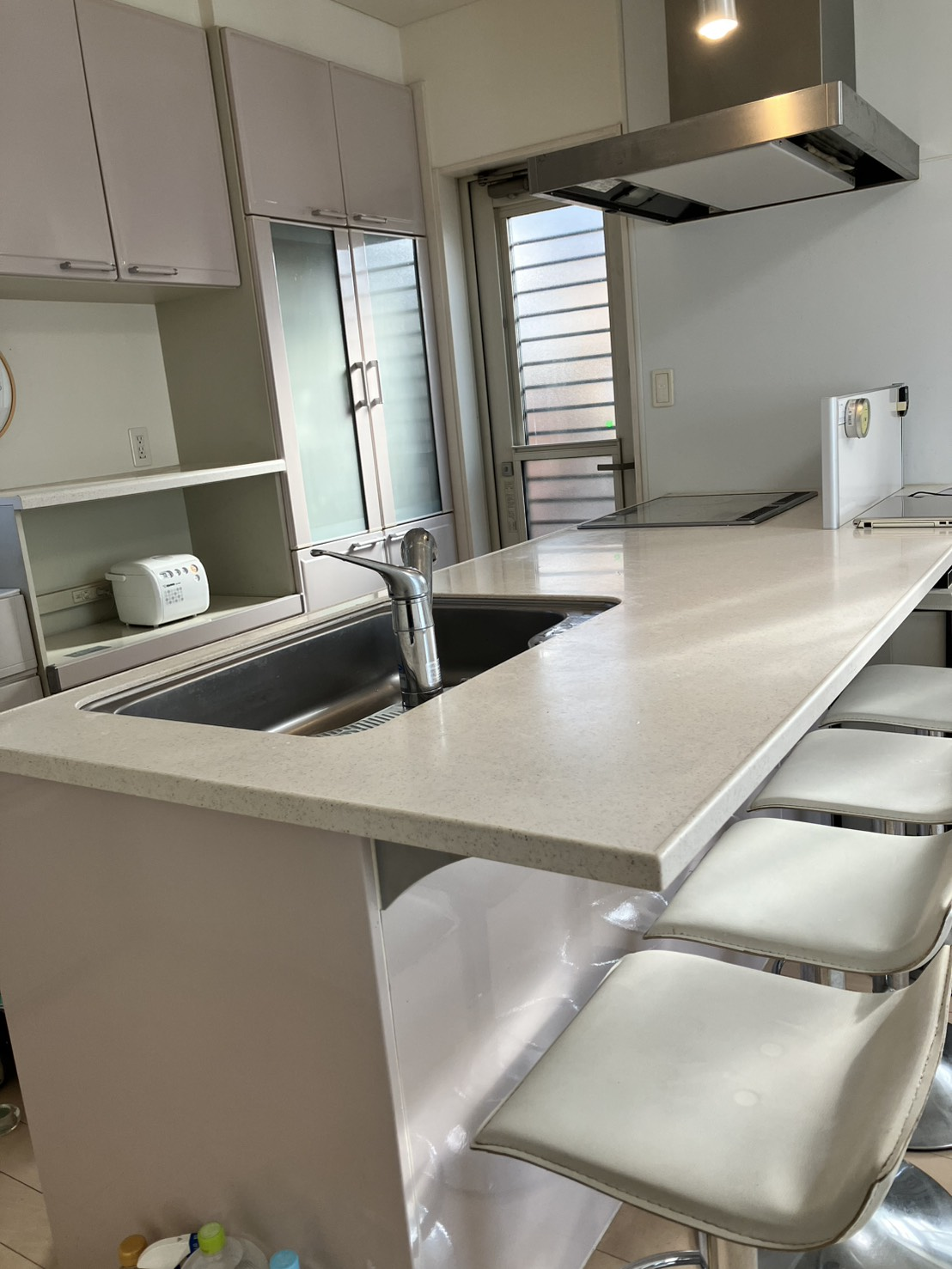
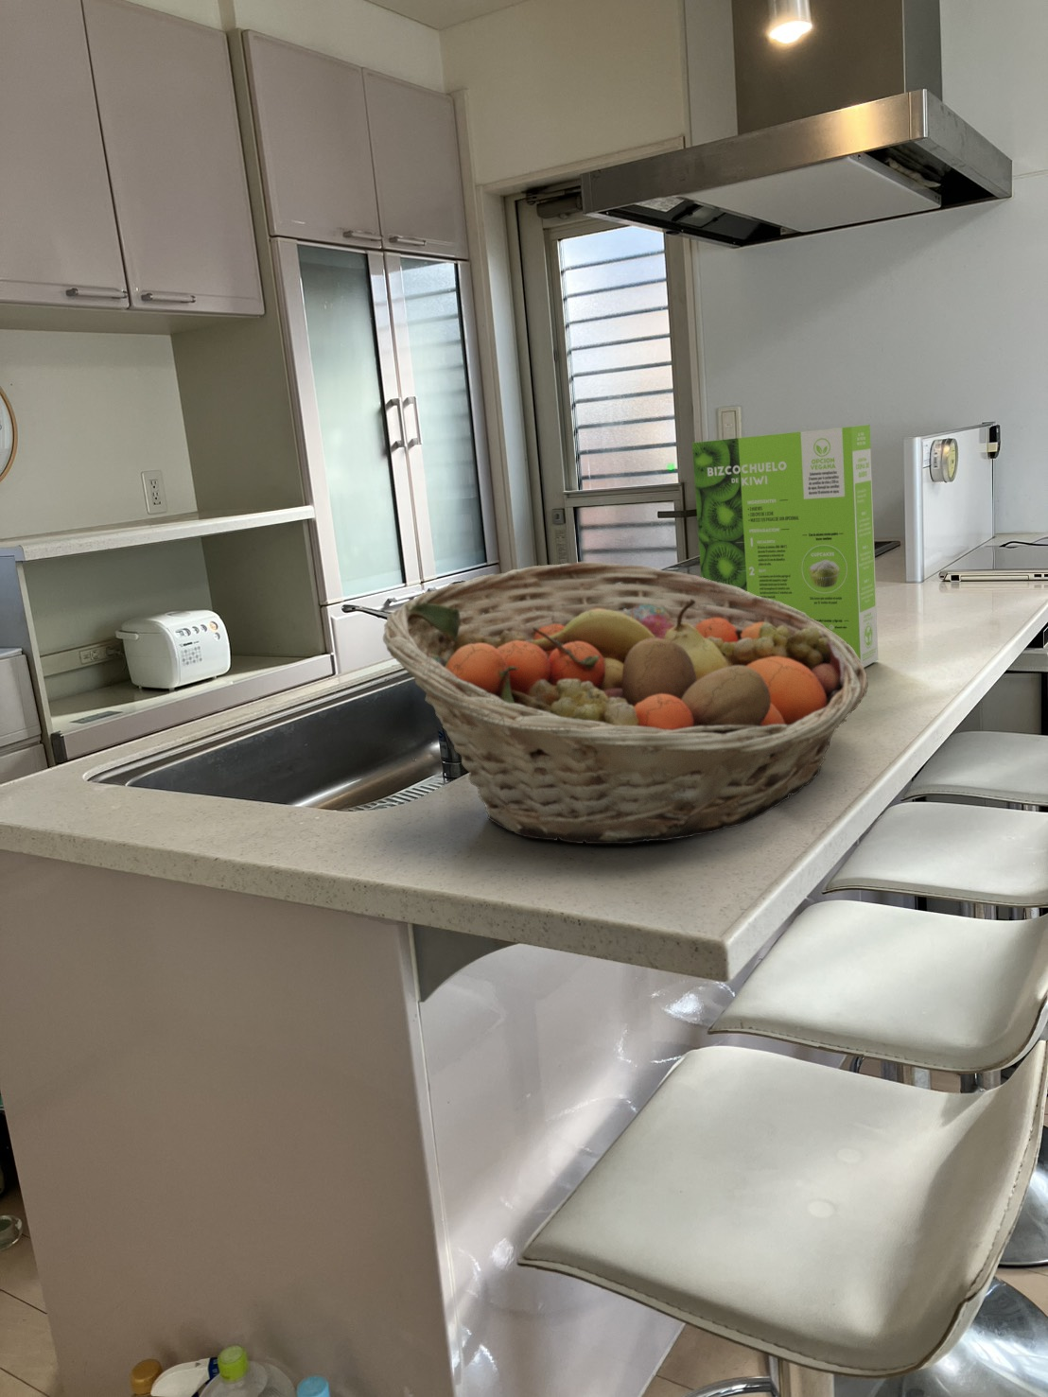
+ fruit basket [382,560,870,844]
+ cake mix box [691,424,878,668]
